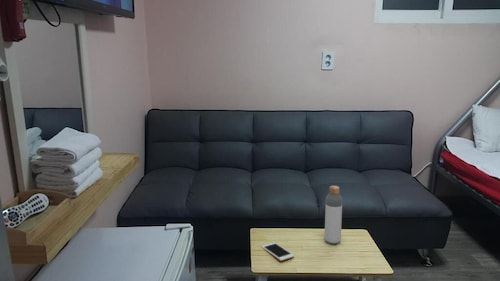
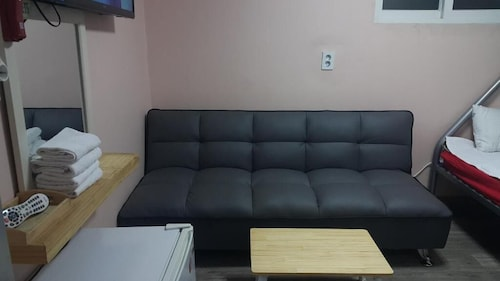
- cell phone [261,242,295,262]
- bottle [324,185,343,244]
